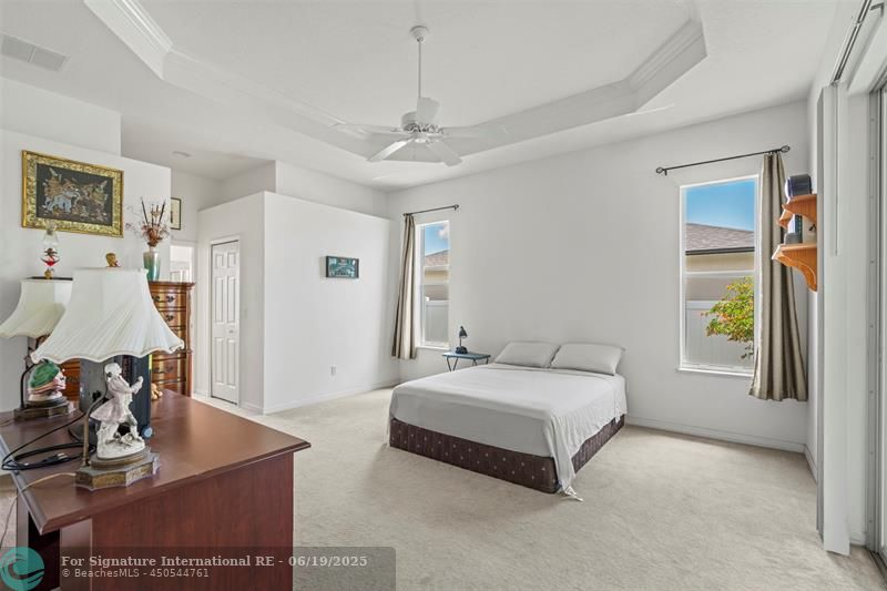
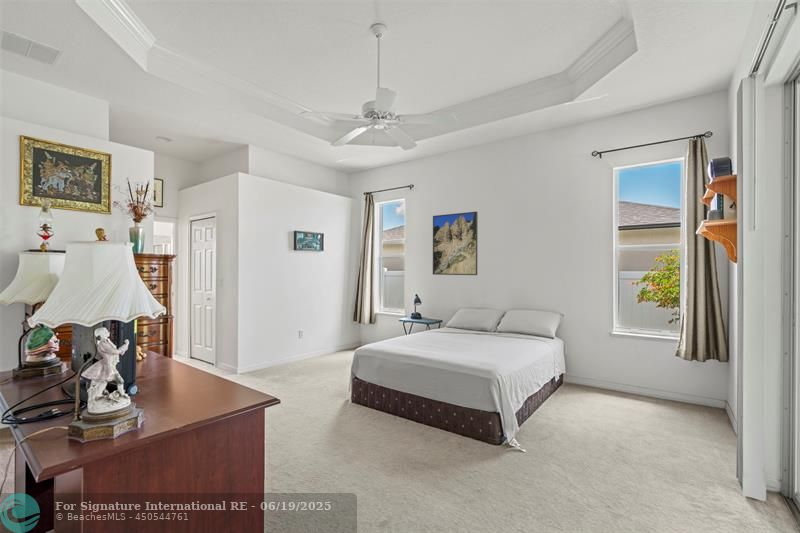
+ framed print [432,211,479,276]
